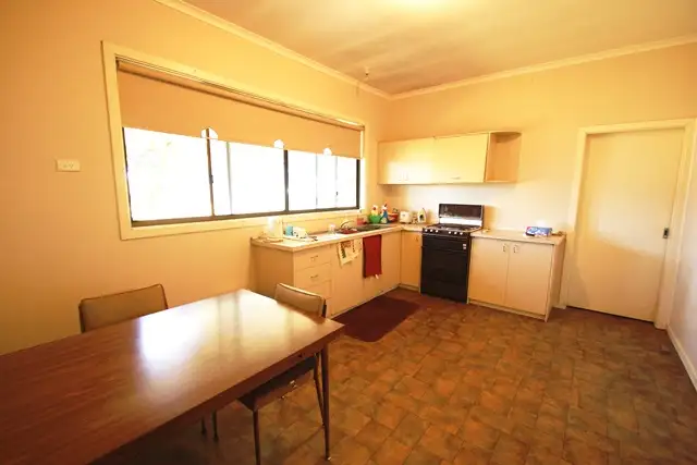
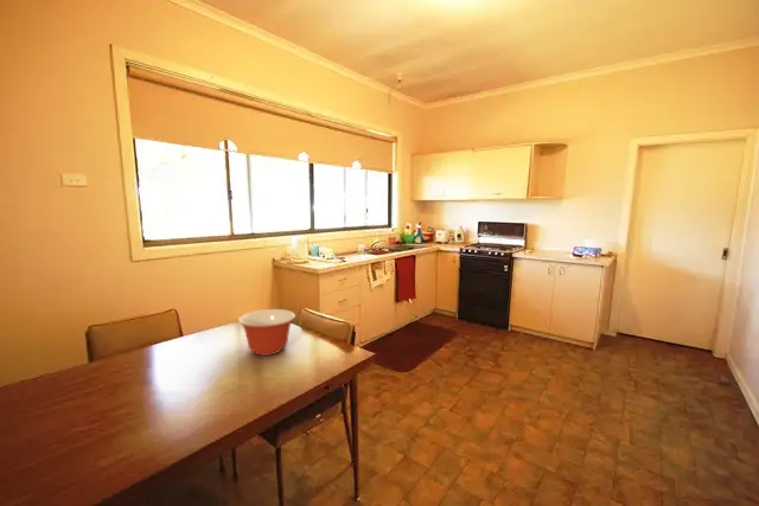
+ mixing bowl [237,308,296,357]
